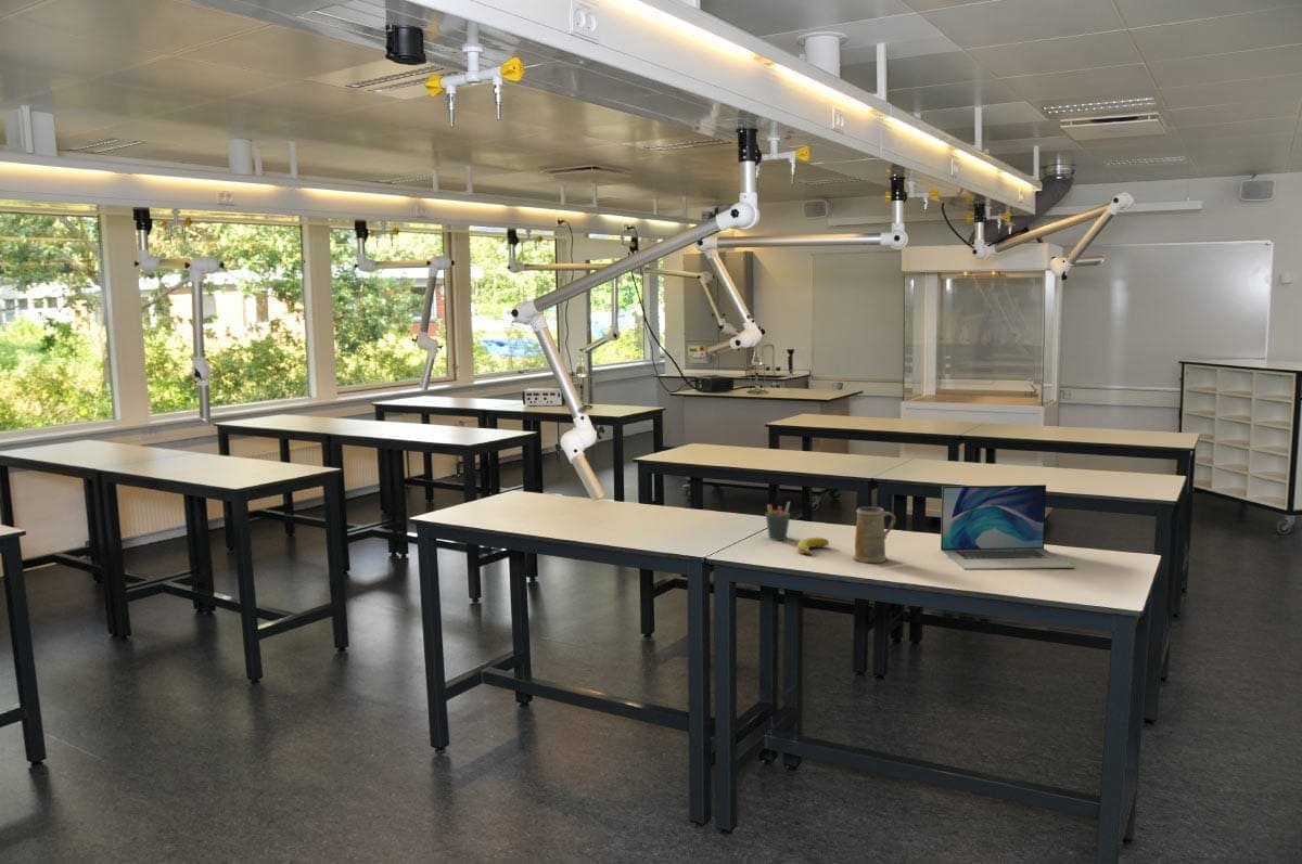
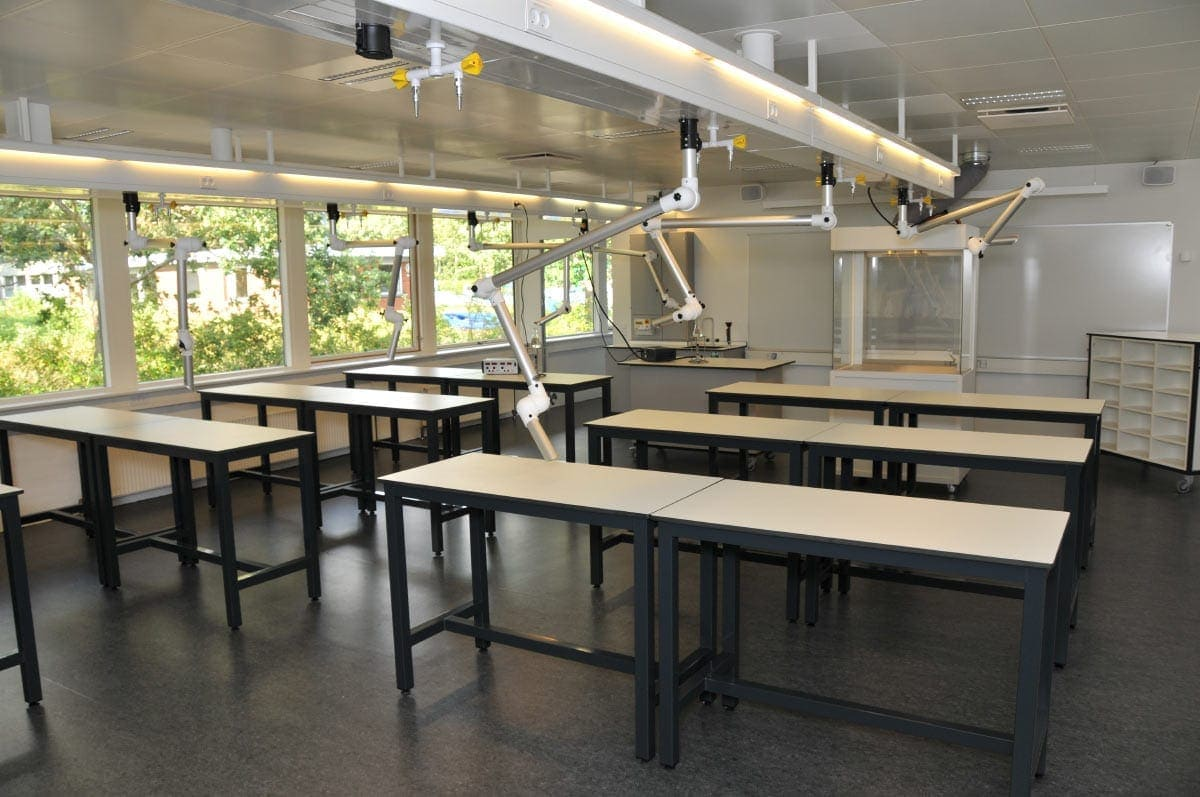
- pen holder [765,501,791,541]
- banana [796,537,830,556]
- laptop [940,483,1076,570]
- mug [852,506,897,564]
